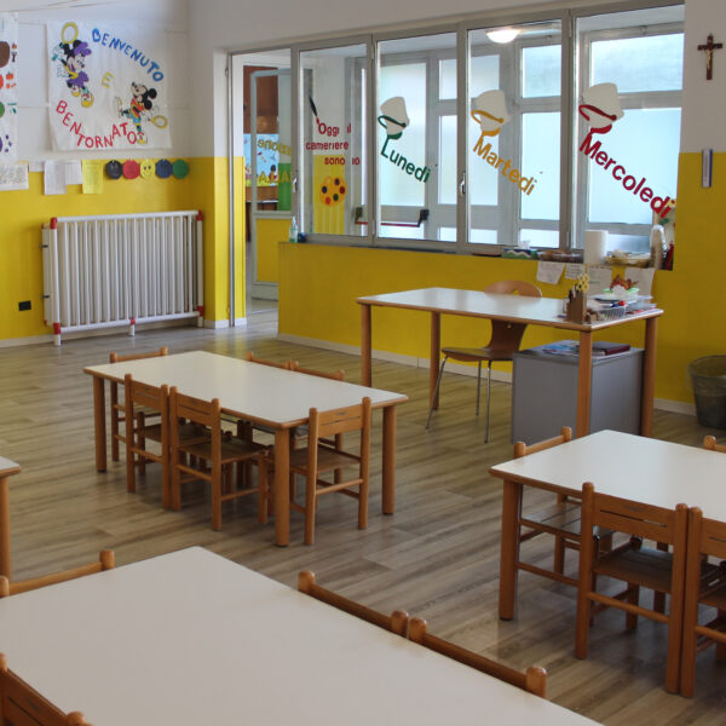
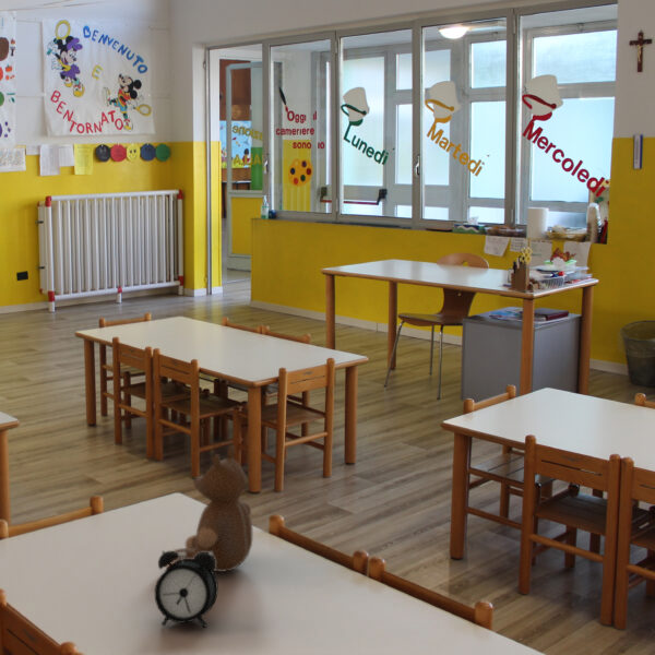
+ teddy bear [164,444,253,573]
+ alarm clock [154,549,219,629]
